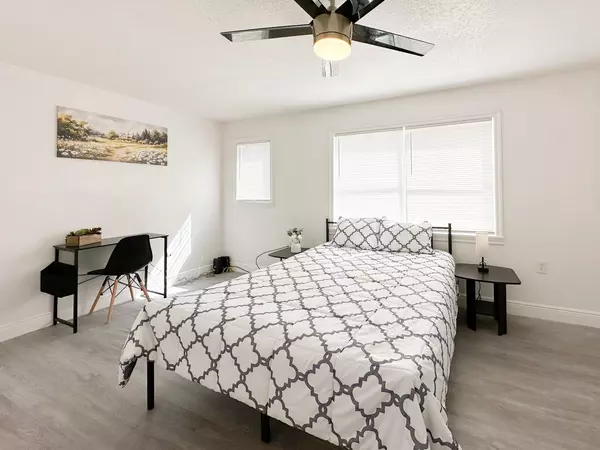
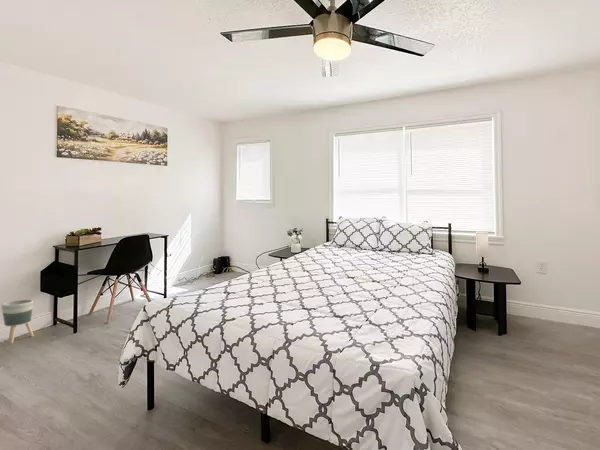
+ planter [0,299,35,344]
